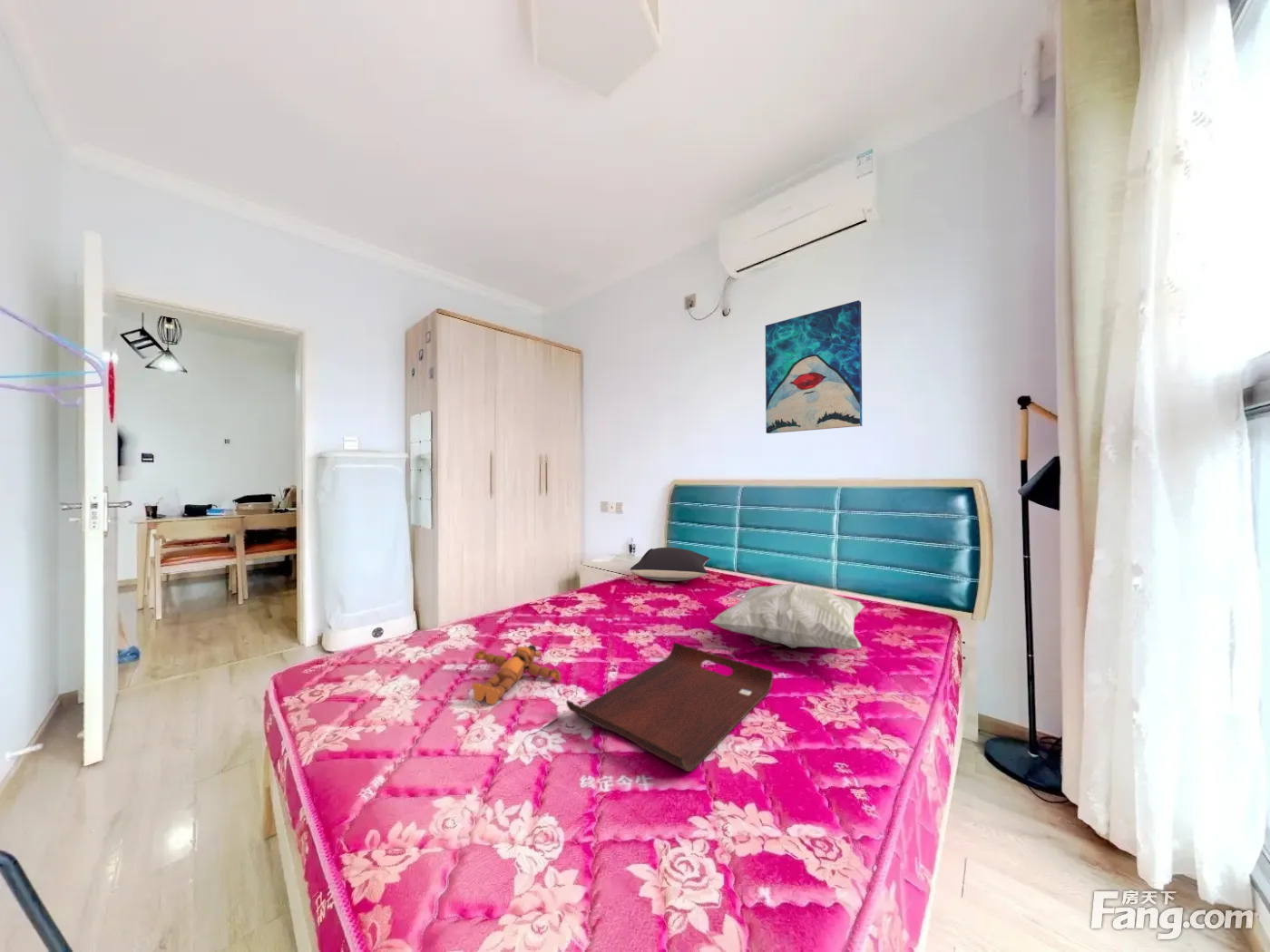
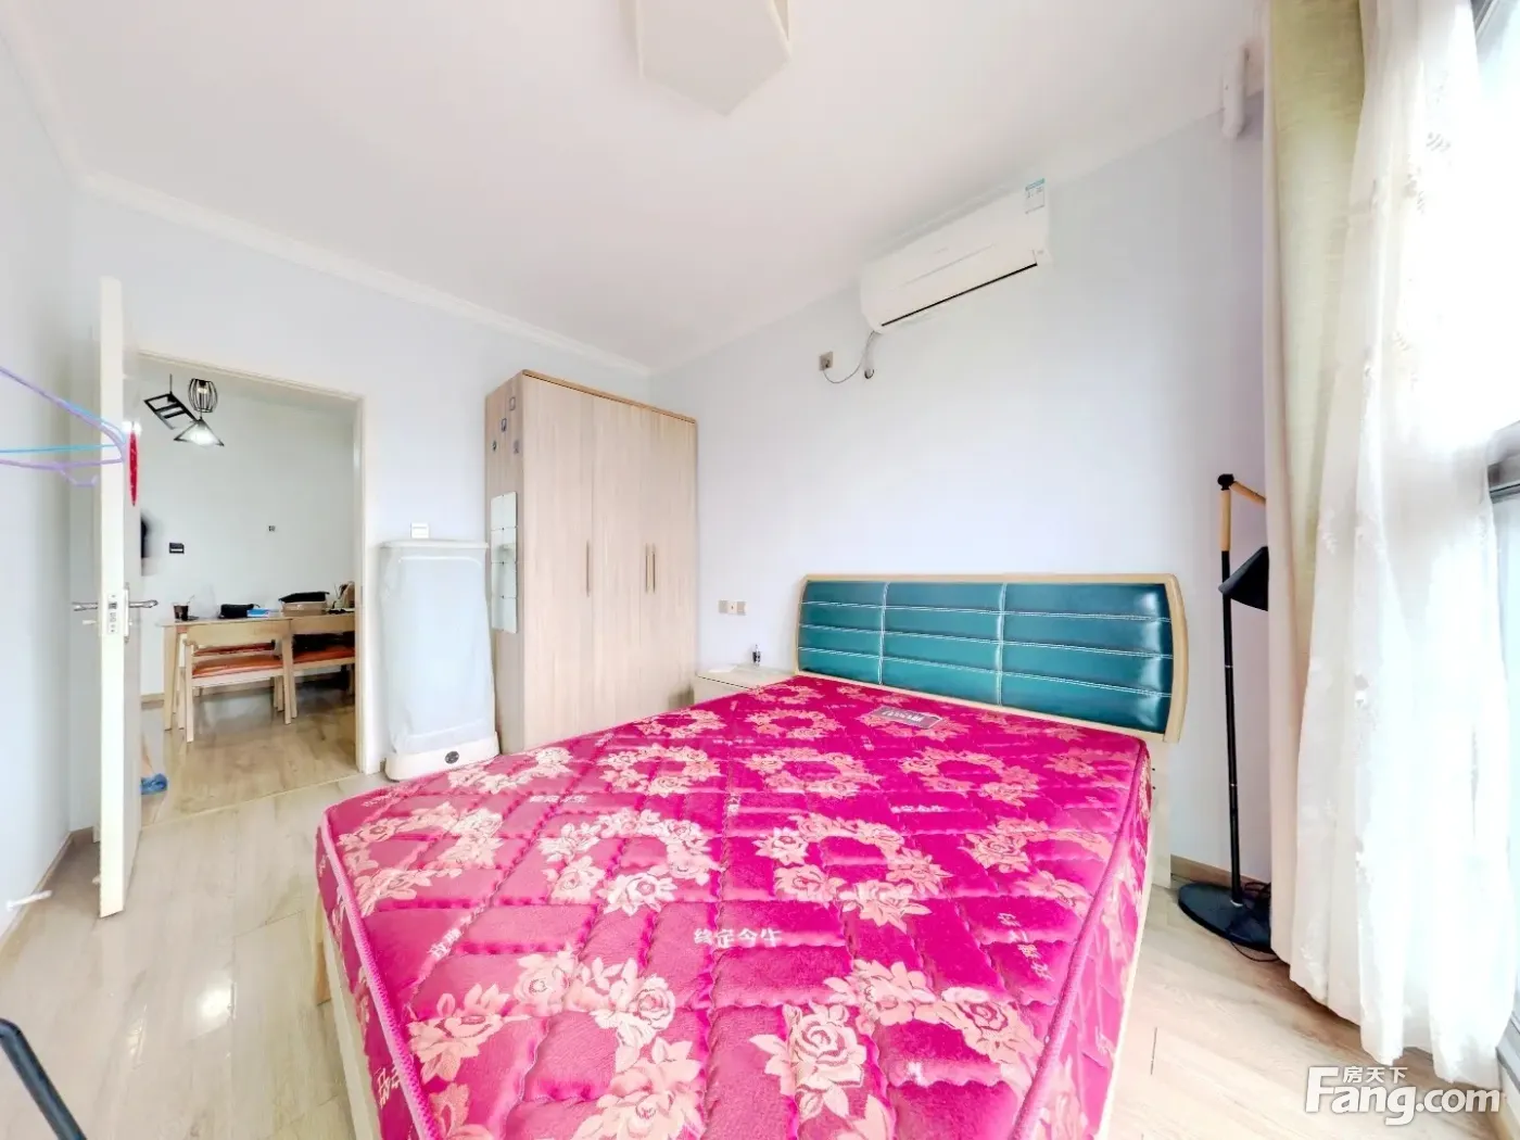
- teddy bear [471,644,562,705]
- pillow [630,547,710,582]
- wall art [765,299,863,434]
- serving tray [565,642,775,772]
- decorative pillow [709,582,865,650]
